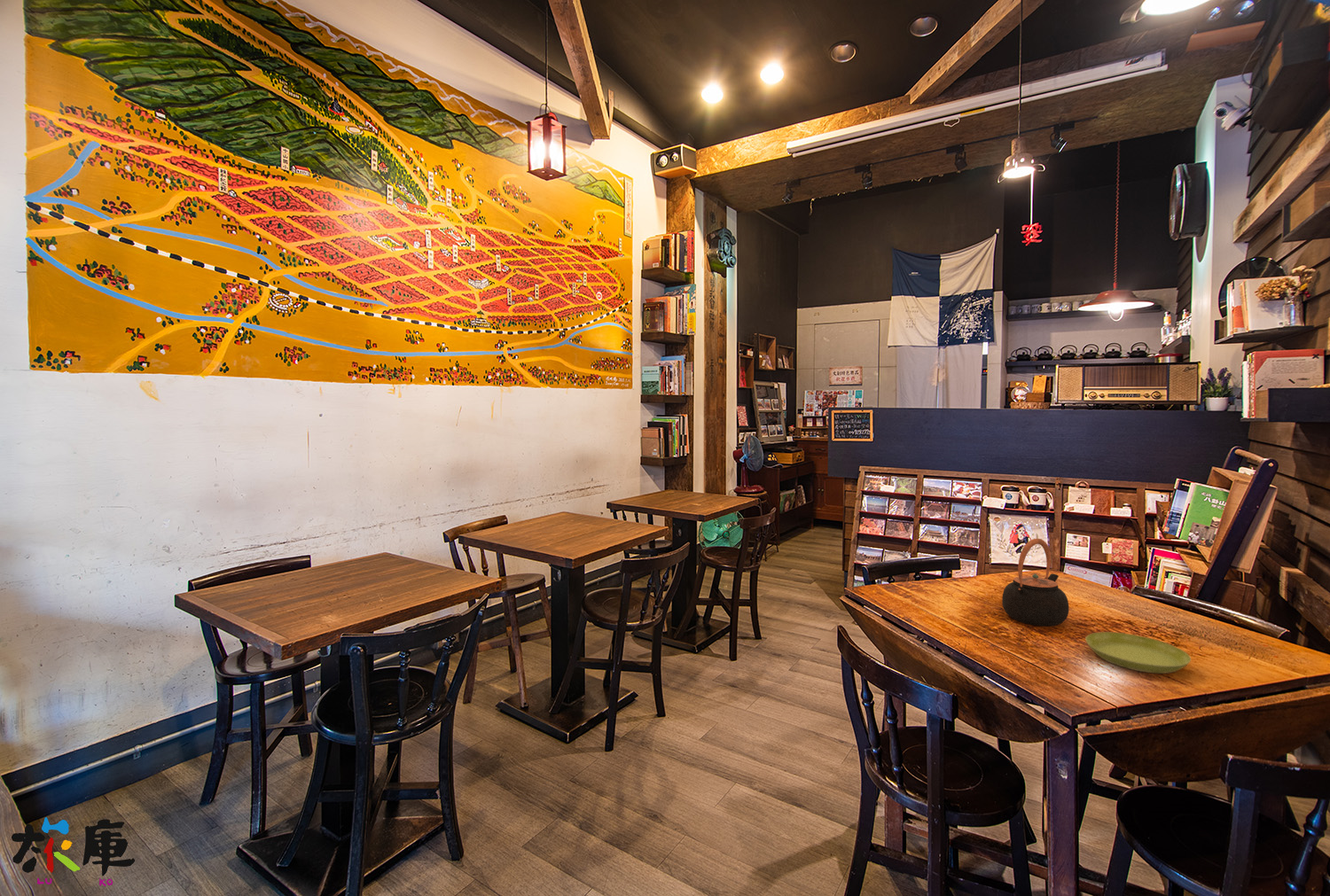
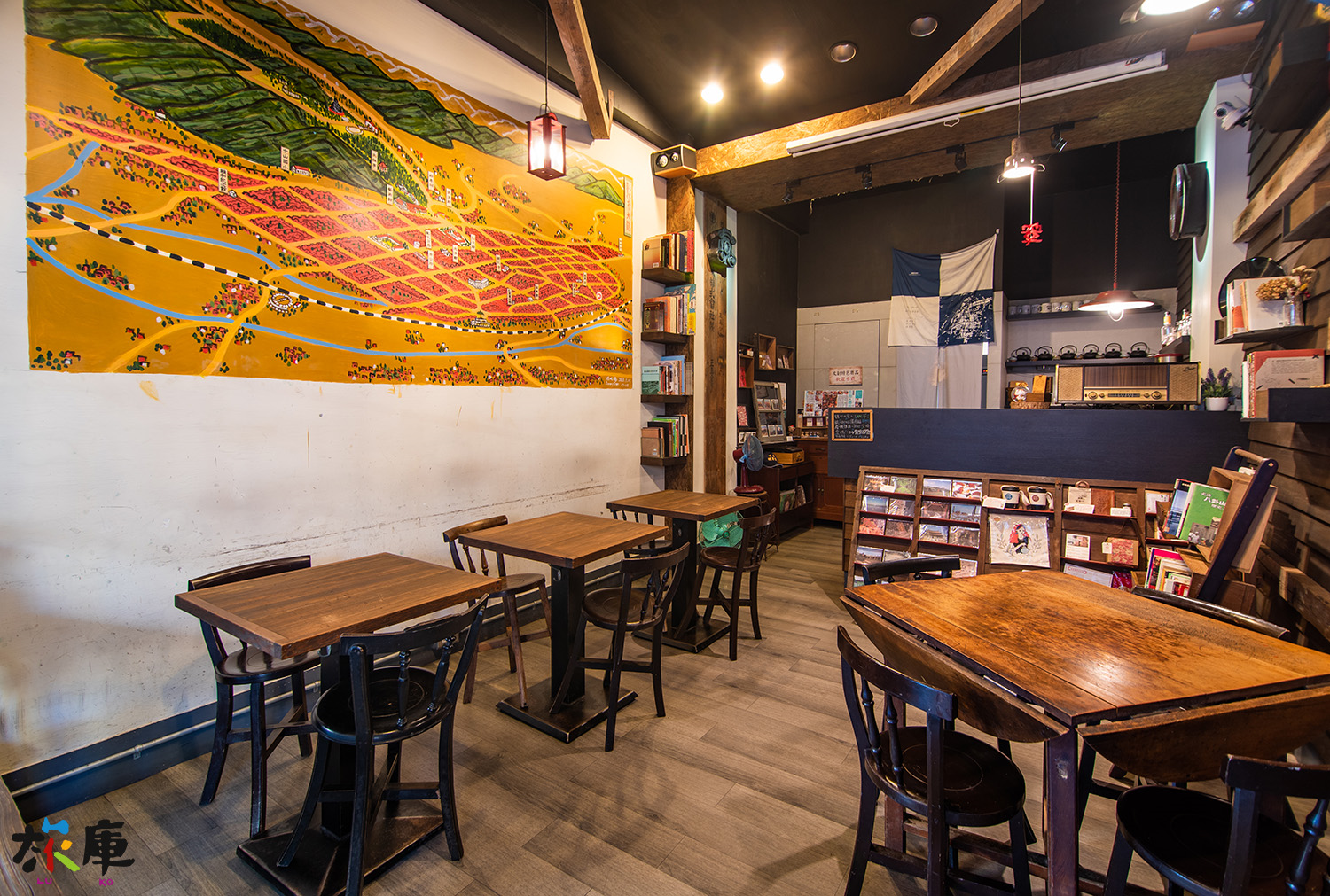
- saucer [1084,631,1192,674]
- teapot [1001,538,1070,627]
